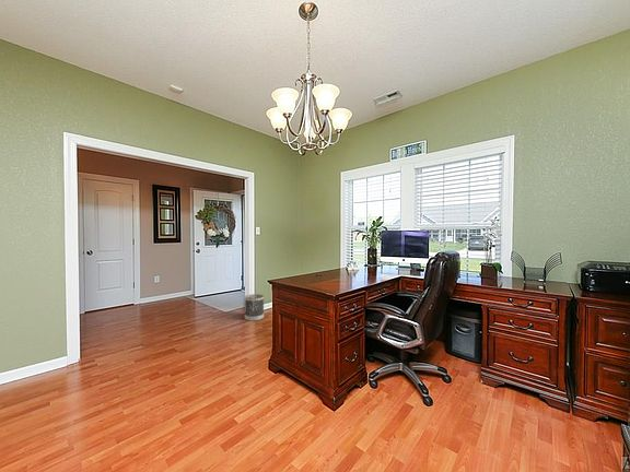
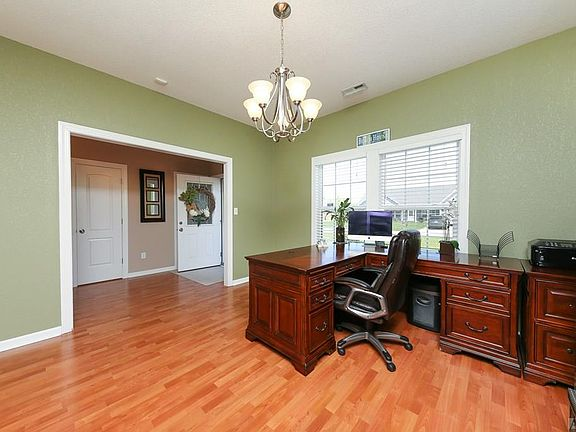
- wastebasket [244,293,265,322]
